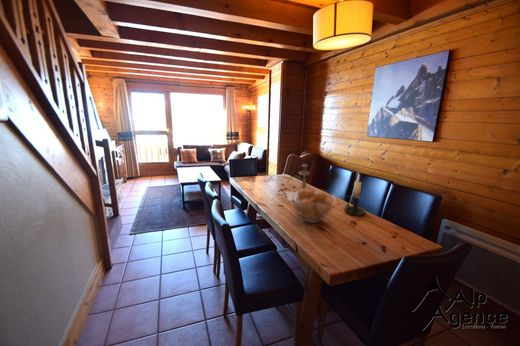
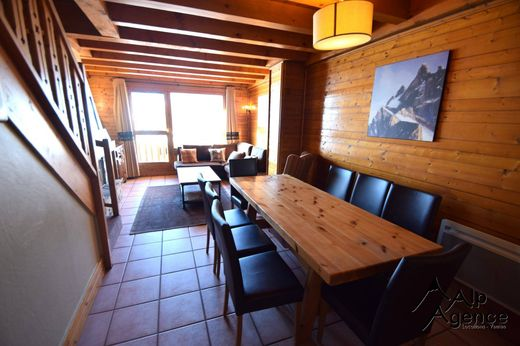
- hookah [283,163,311,202]
- candle holder [343,175,367,217]
- fruit basket [291,188,336,224]
